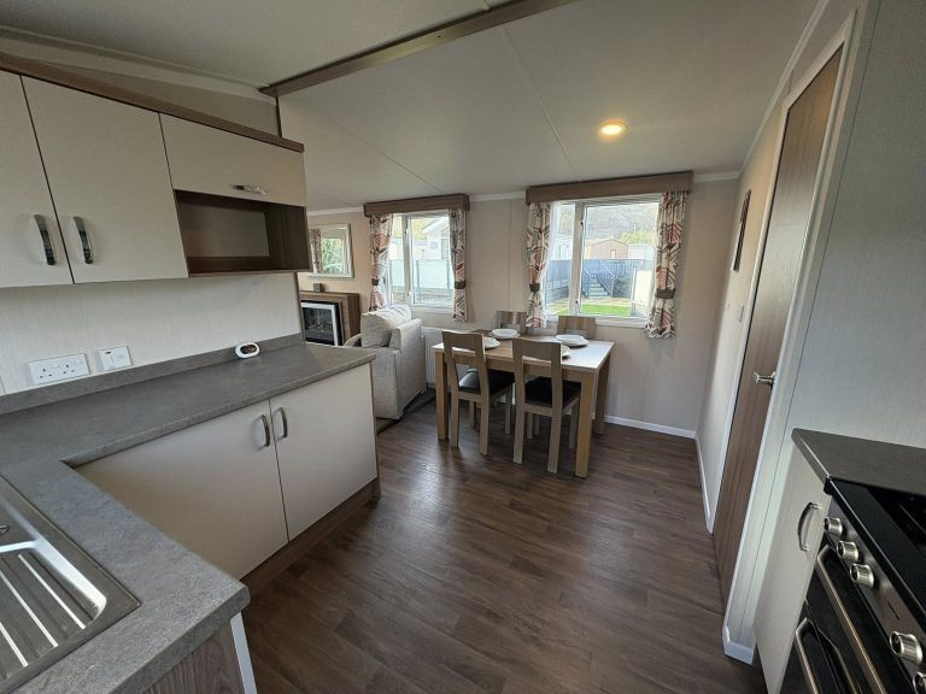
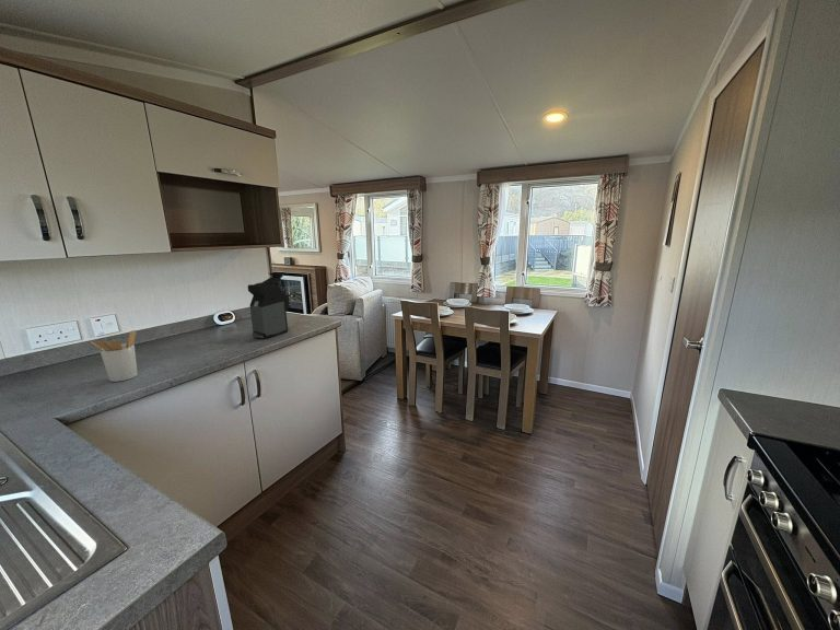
+ coffee maker [247,271,292,340]
+ utensil holder [90,329,139,383]
